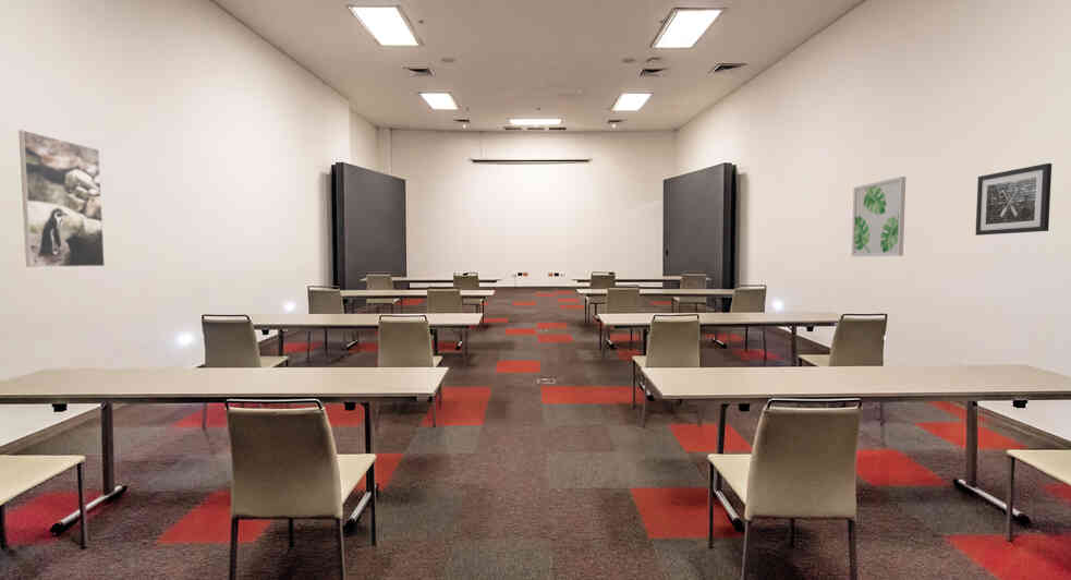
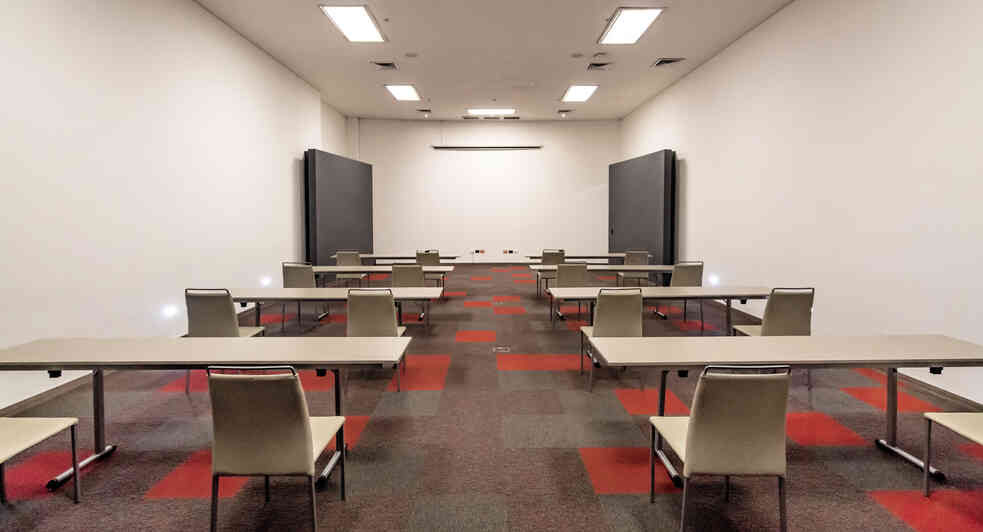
- wall art [851,176,906,257]
- wall art [974,162,1052,237]
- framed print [17,130,106,268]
